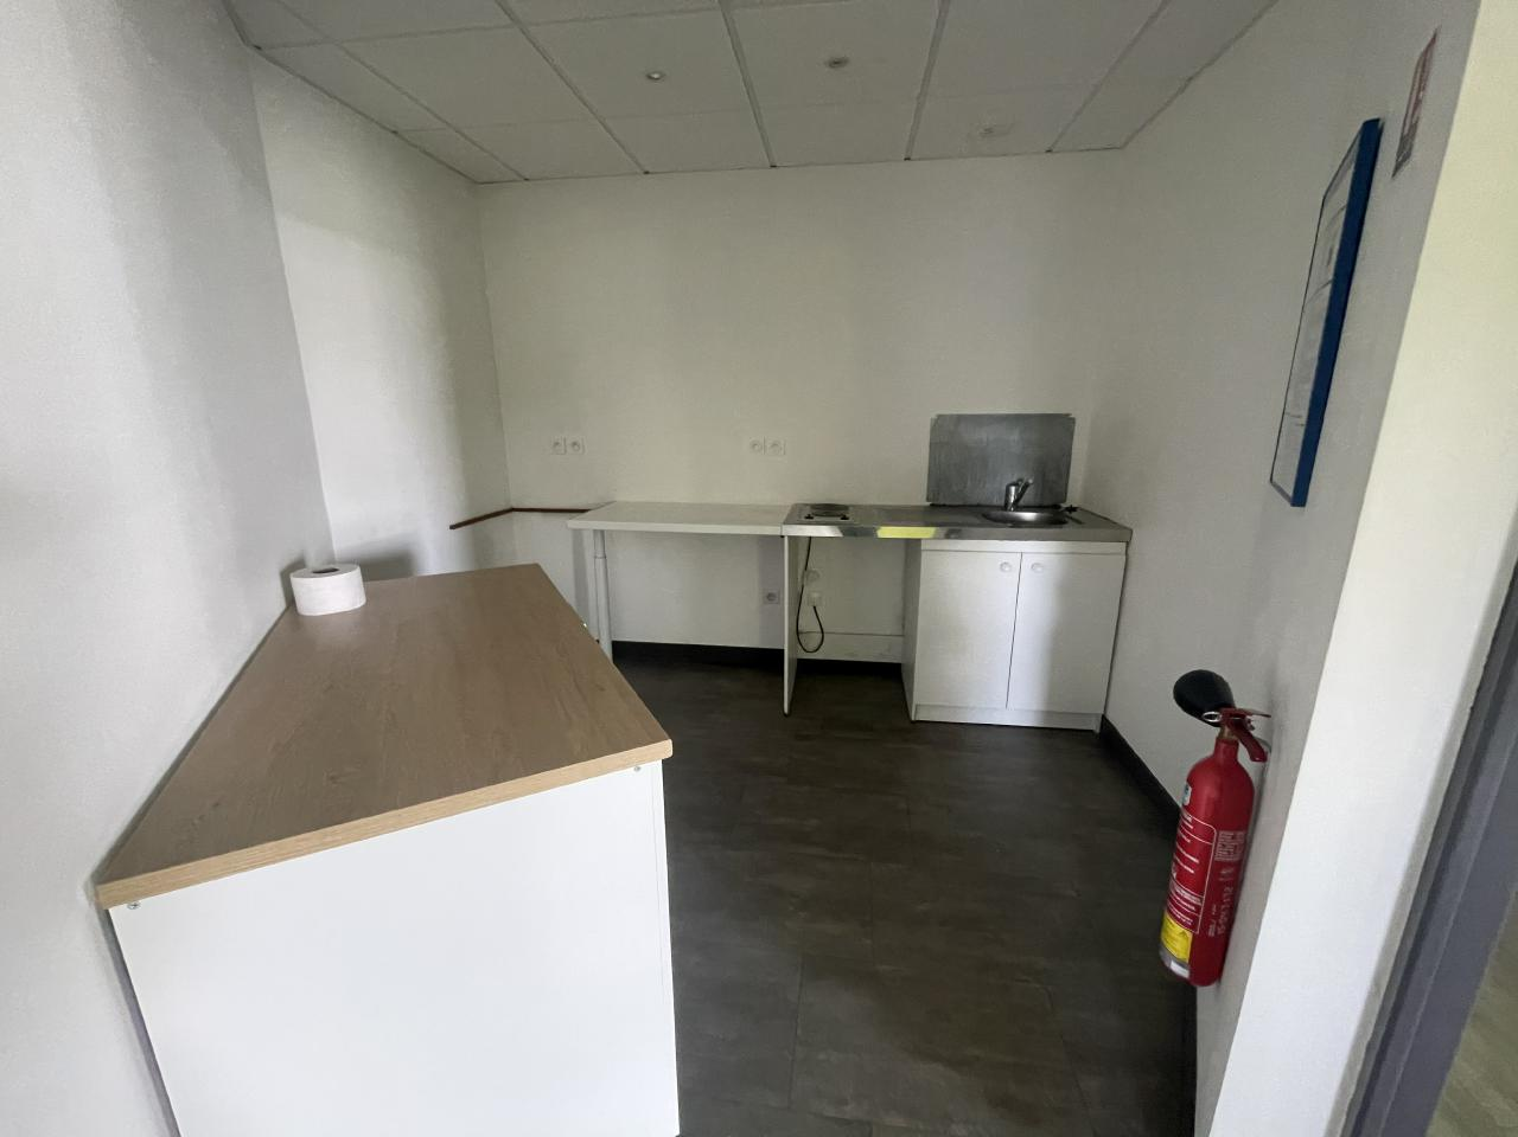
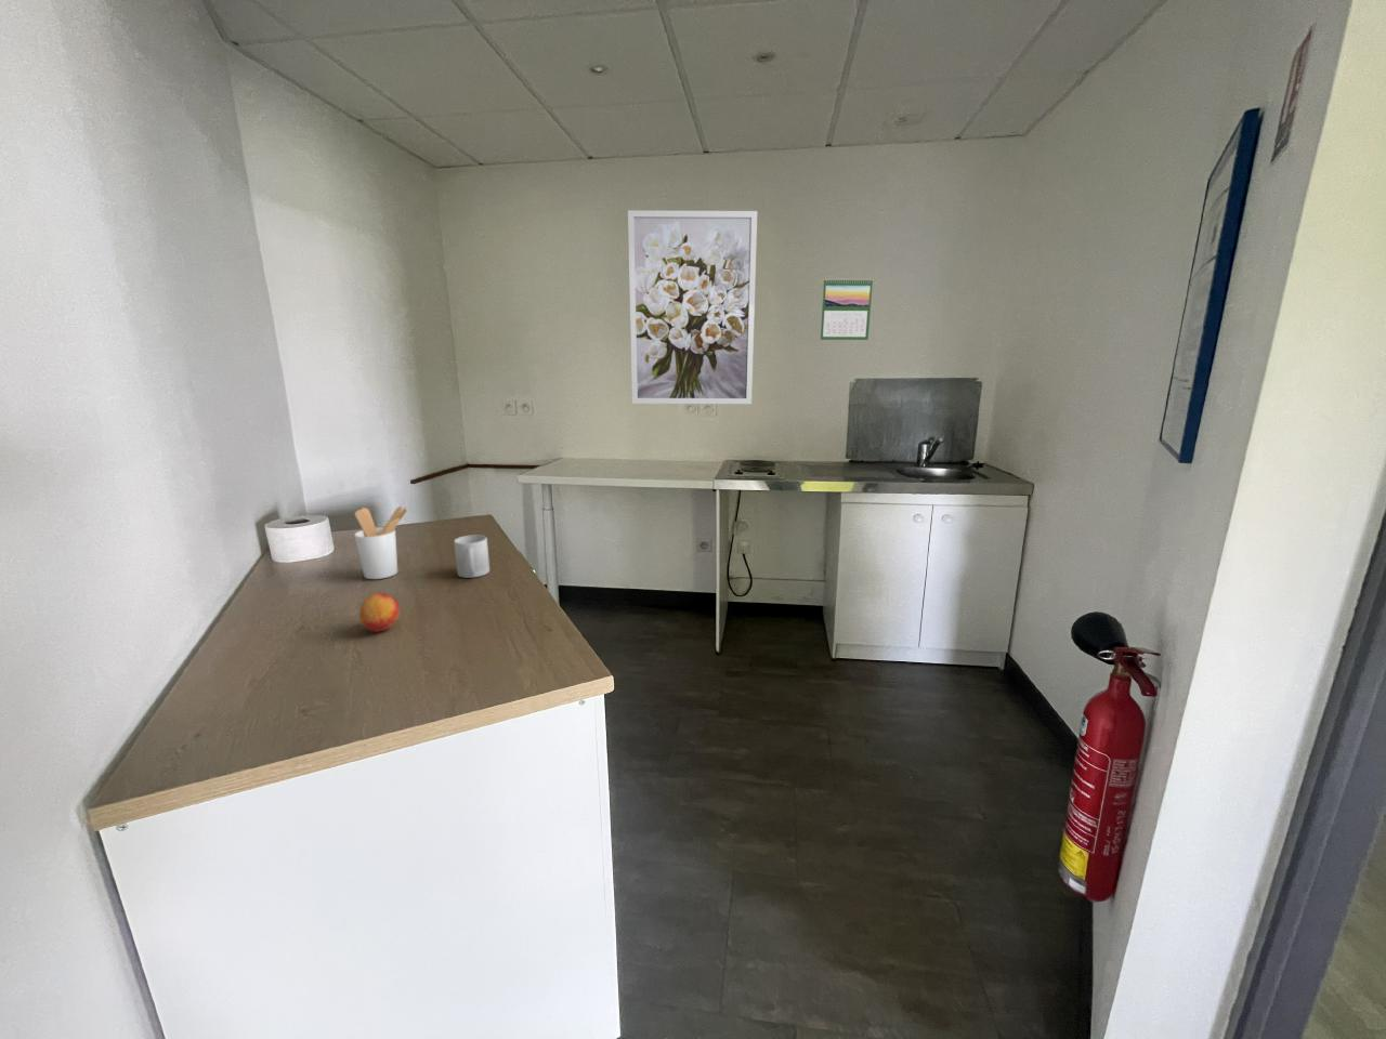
+ utensil holder [353,505,409,581]
+ wall art [626,208,758,405]
+ fruit [358,592,401,633]
+ calendar [820,277,874,341]
+ mug [453,534,490,580]
